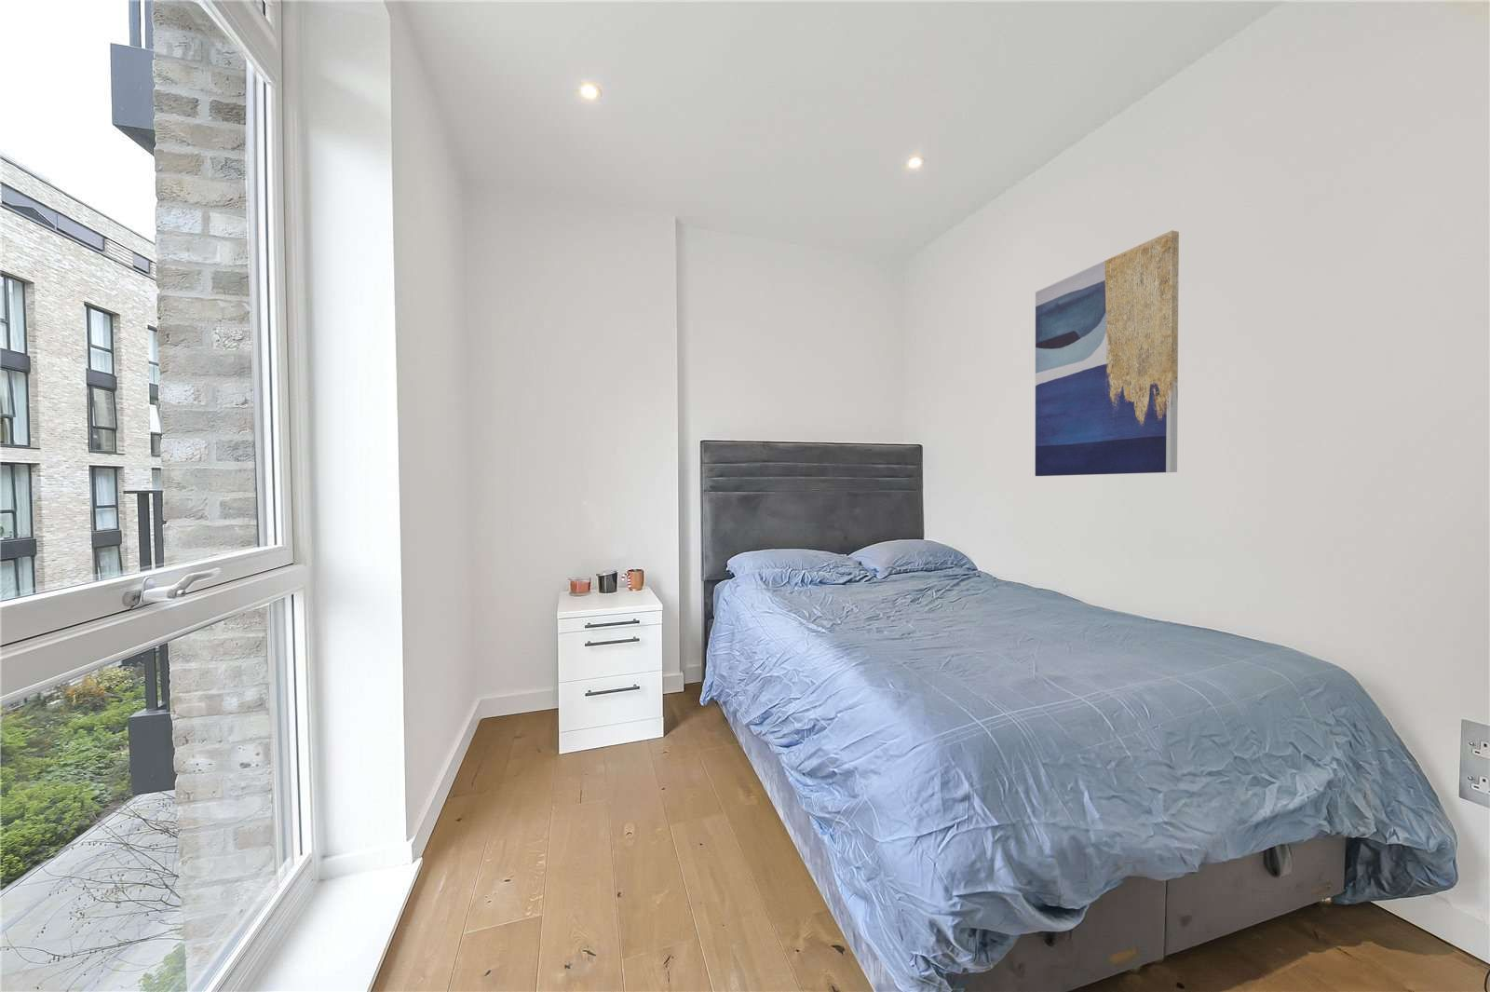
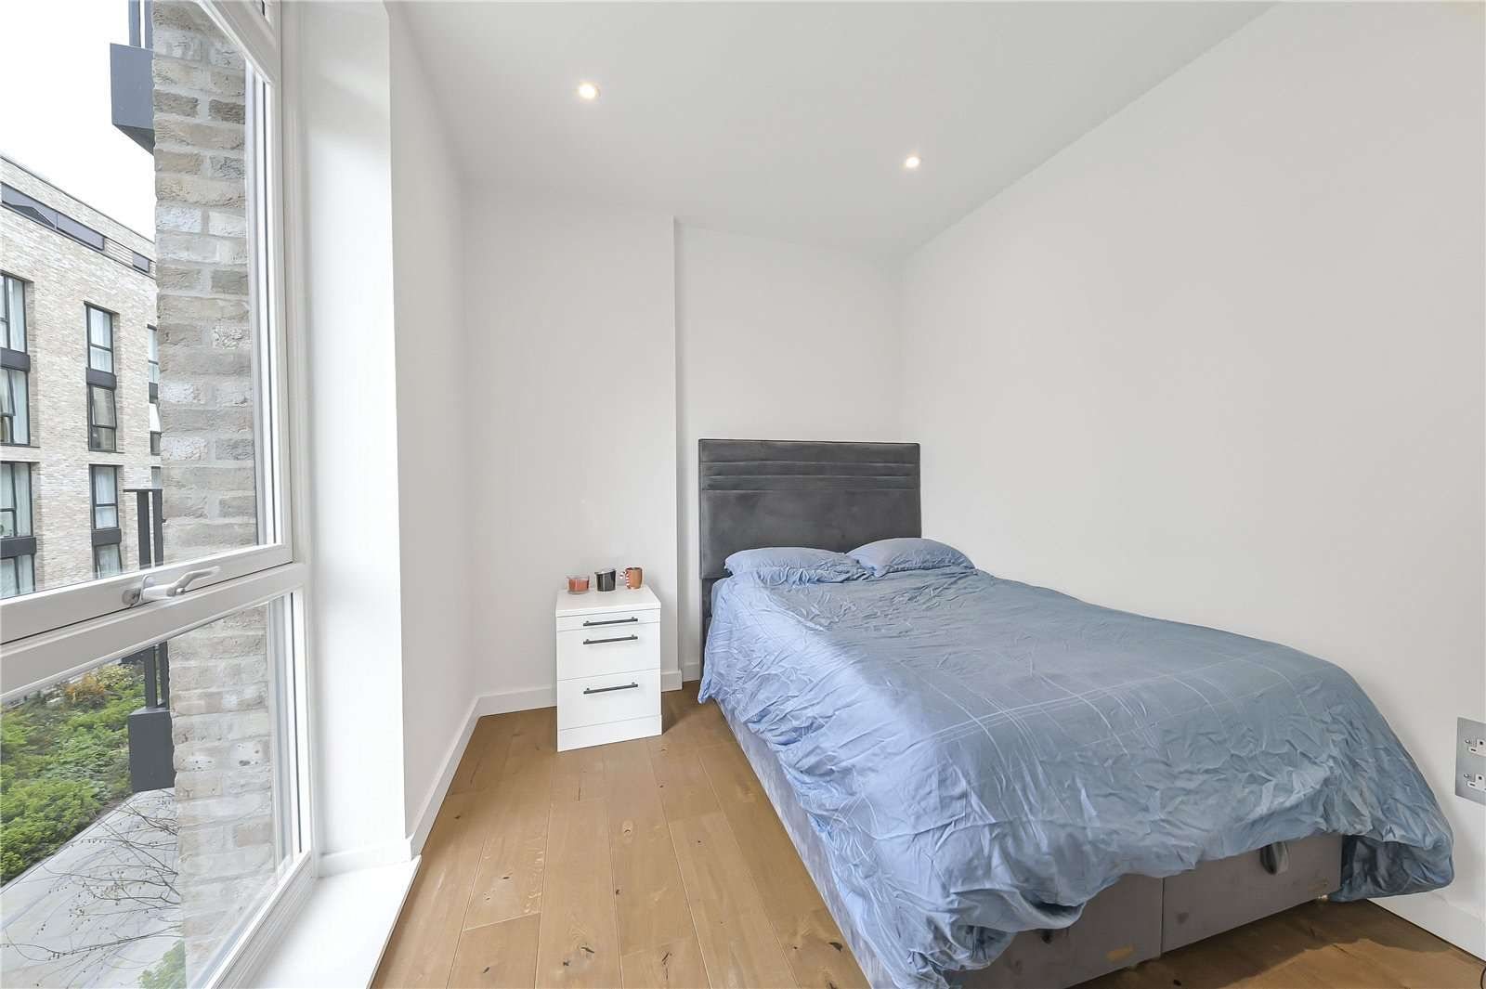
- wall art [1035,229,1180,477]
